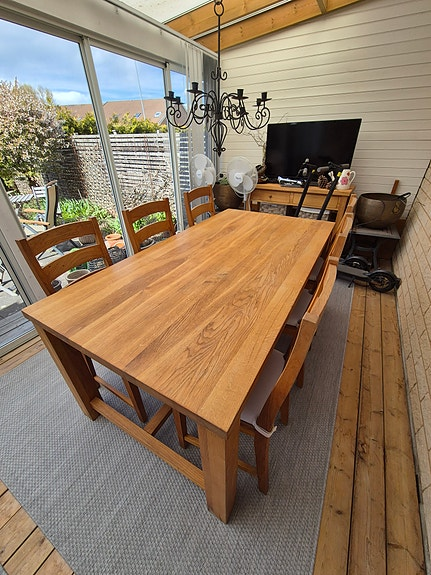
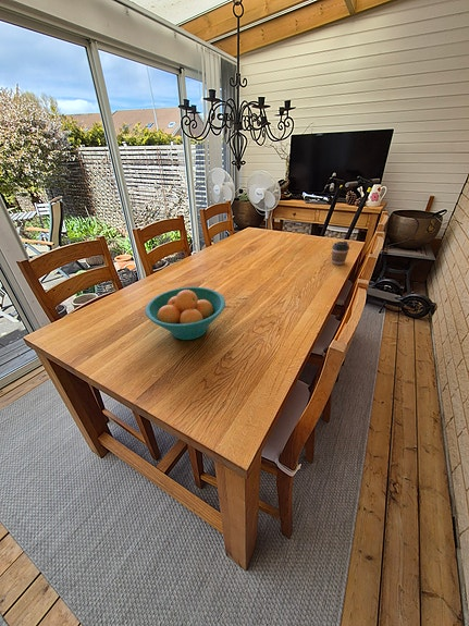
+ coffee cup [331,240,350,266]
+ fruit bowl [145,286,226,341]
